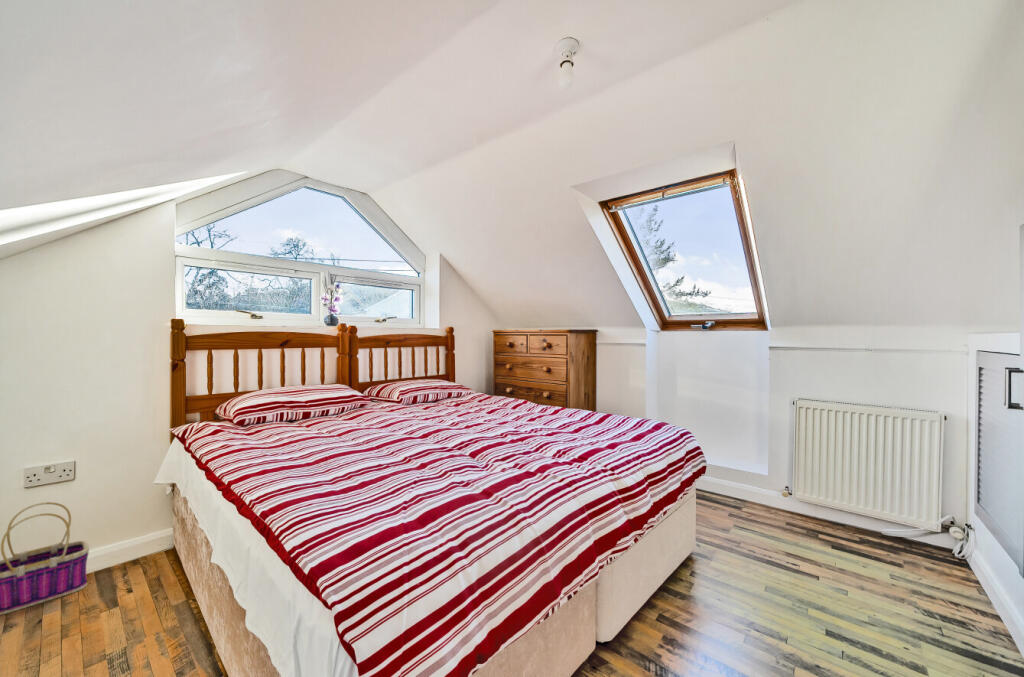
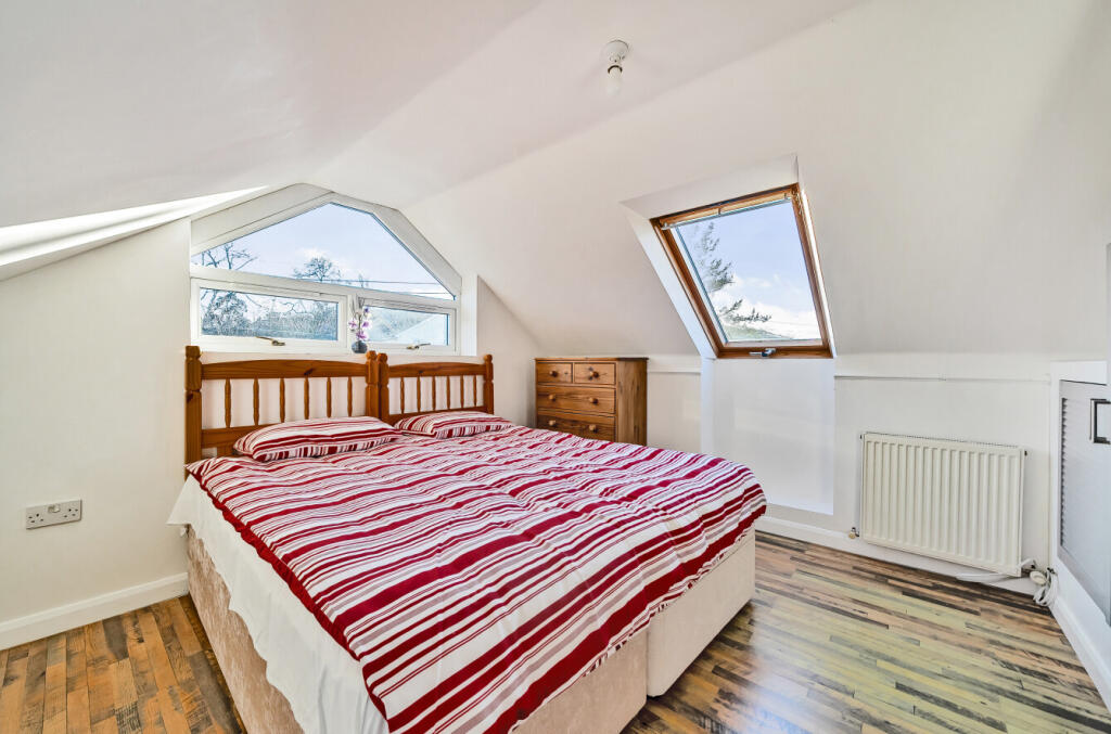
- basket [0,501,90,616]
